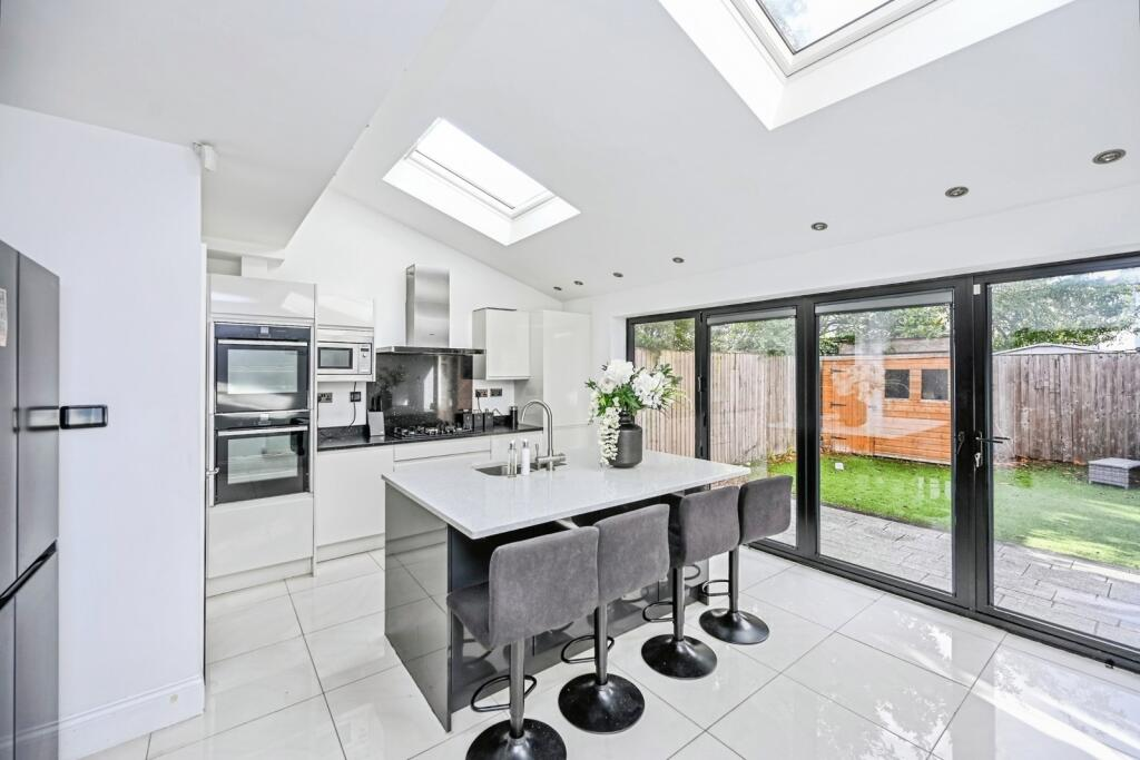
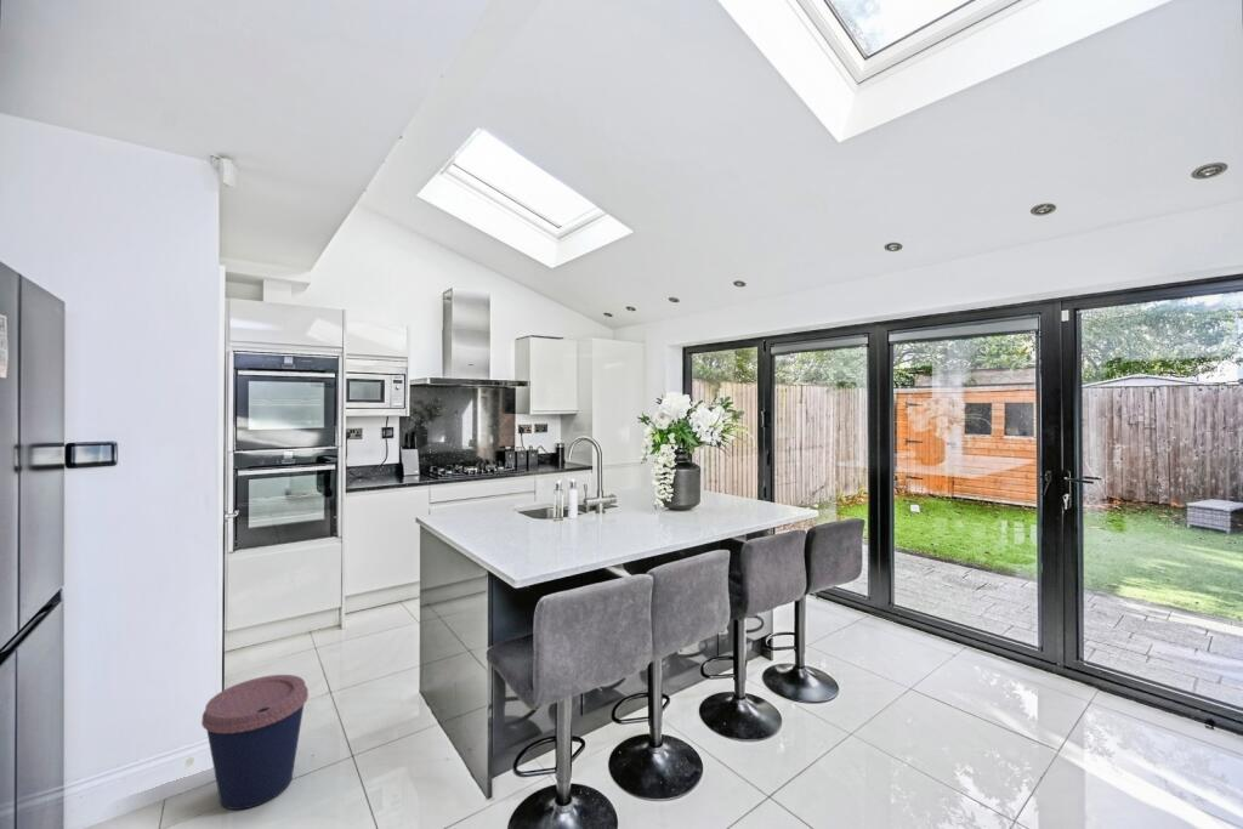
+ coffee cup [200,674,310,811]
